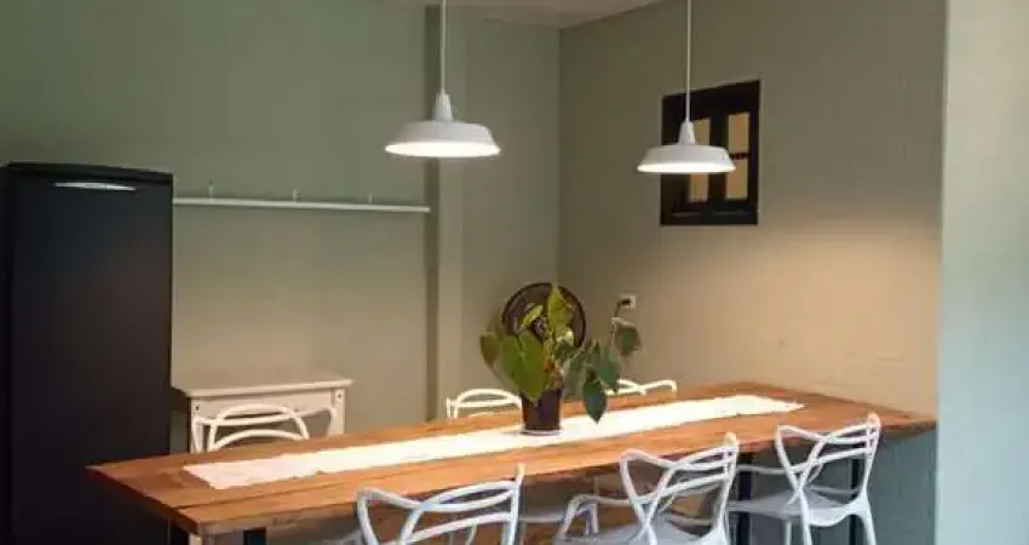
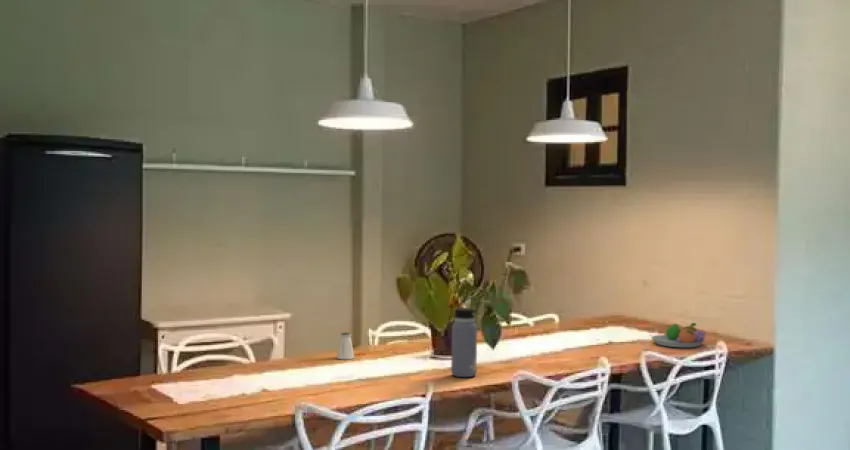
+ saltshaker [336,331,355,360]
+ fruit bowl [650,322,707,348]
+ water bottle [450,296,479,378]
